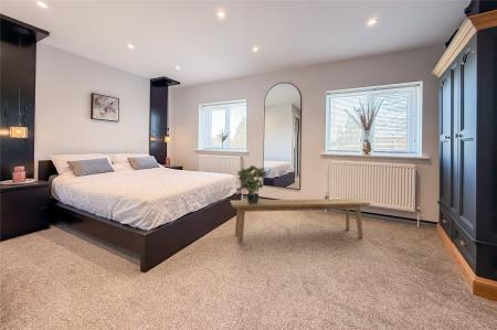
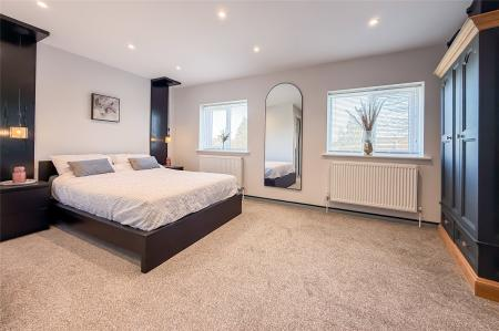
- potted plant [236,164,268,204]
- bench [229,198,371,244]
